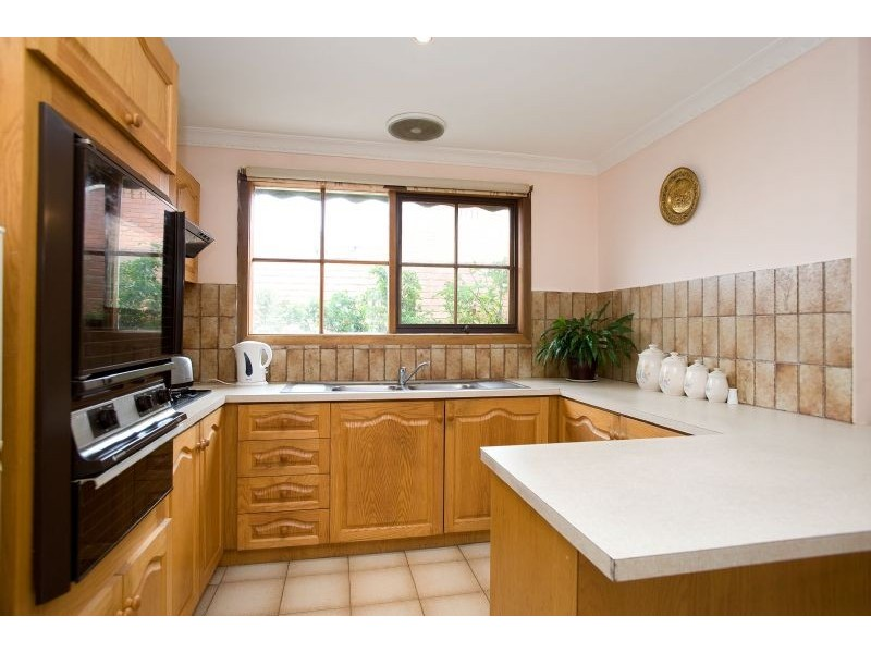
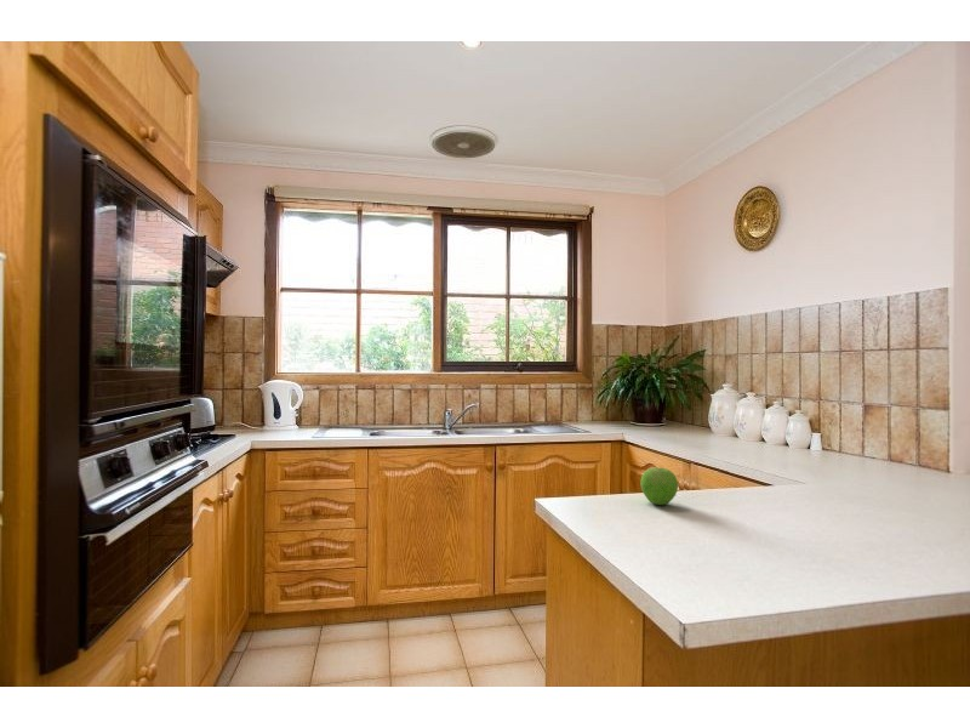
+ fruit [639,466,679,506]
